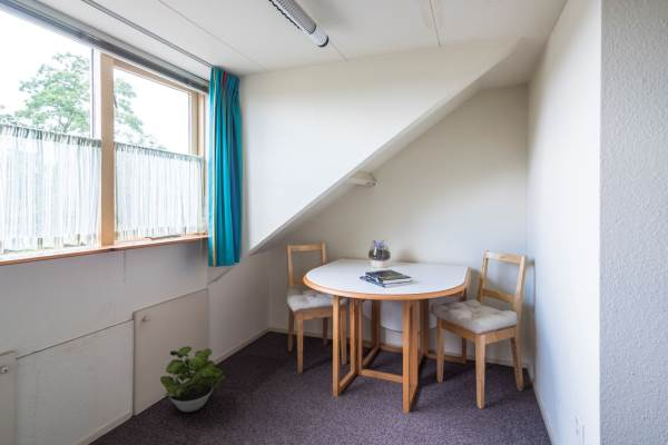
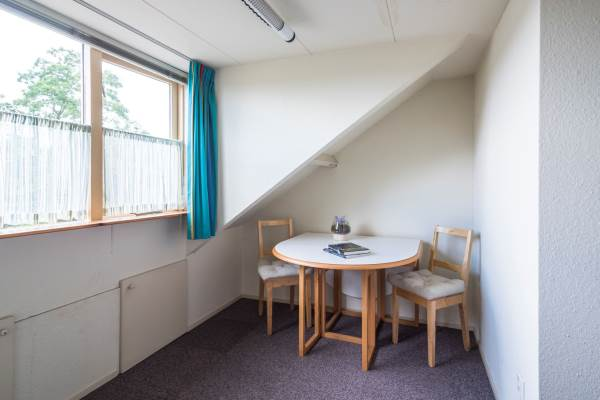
- potted plant [159,345,226,413]
